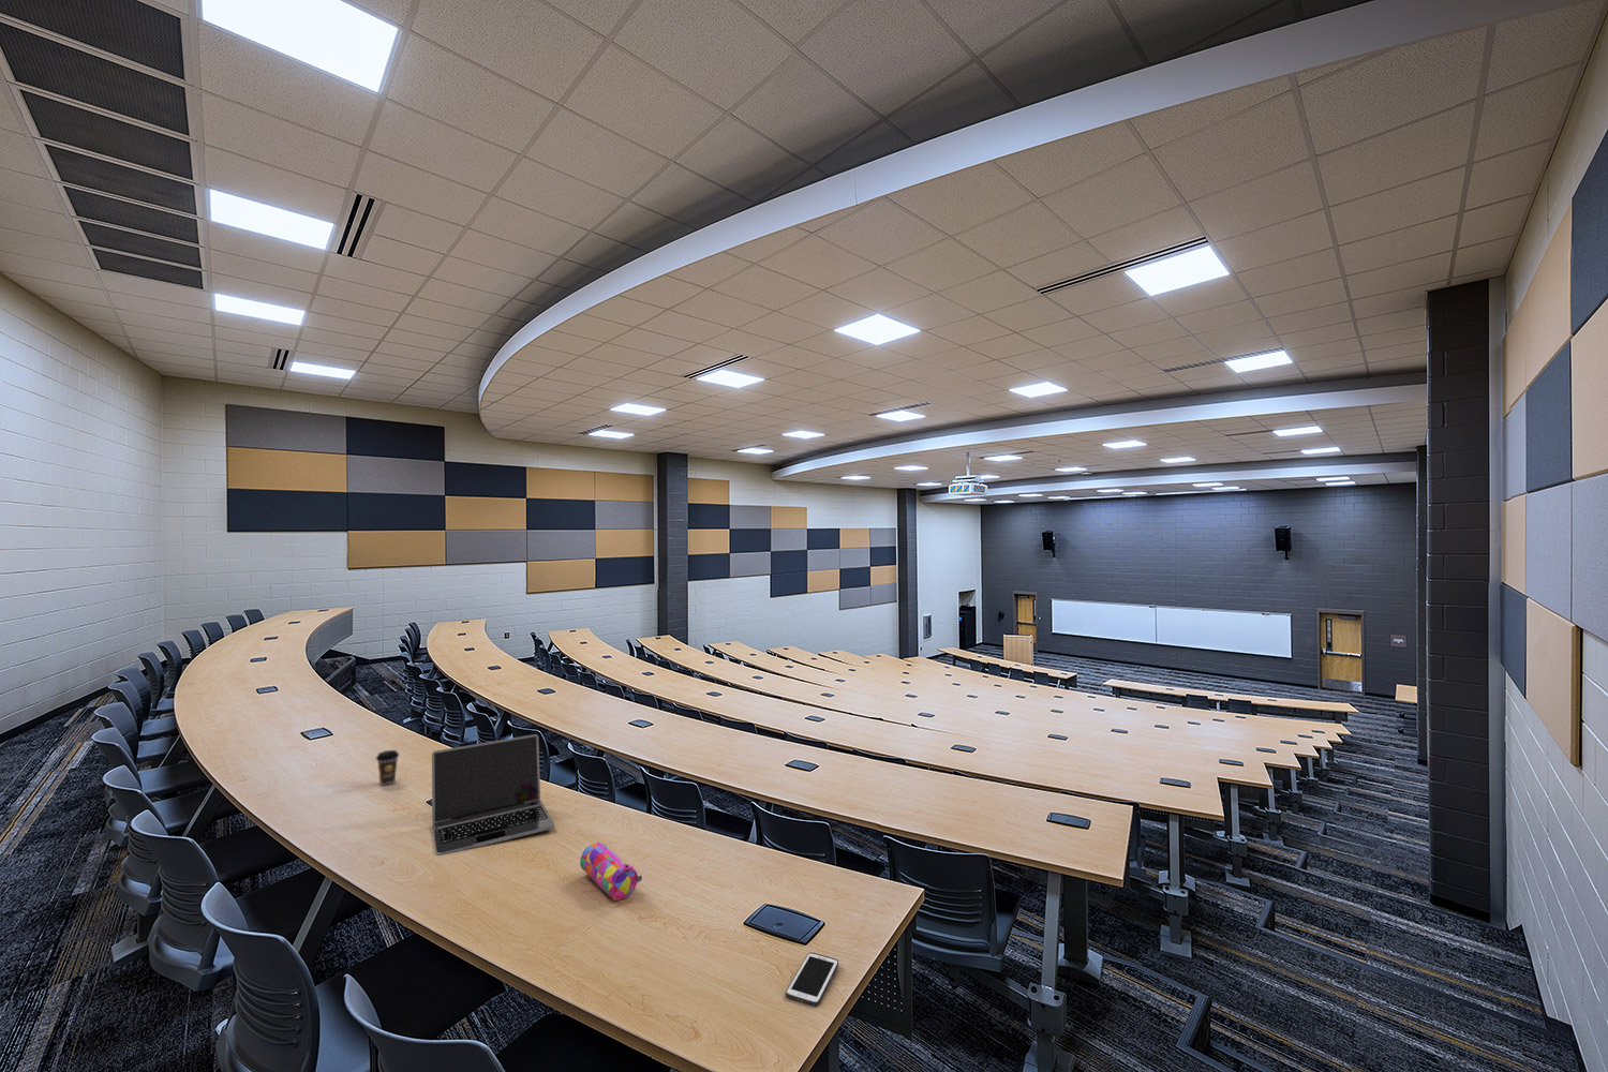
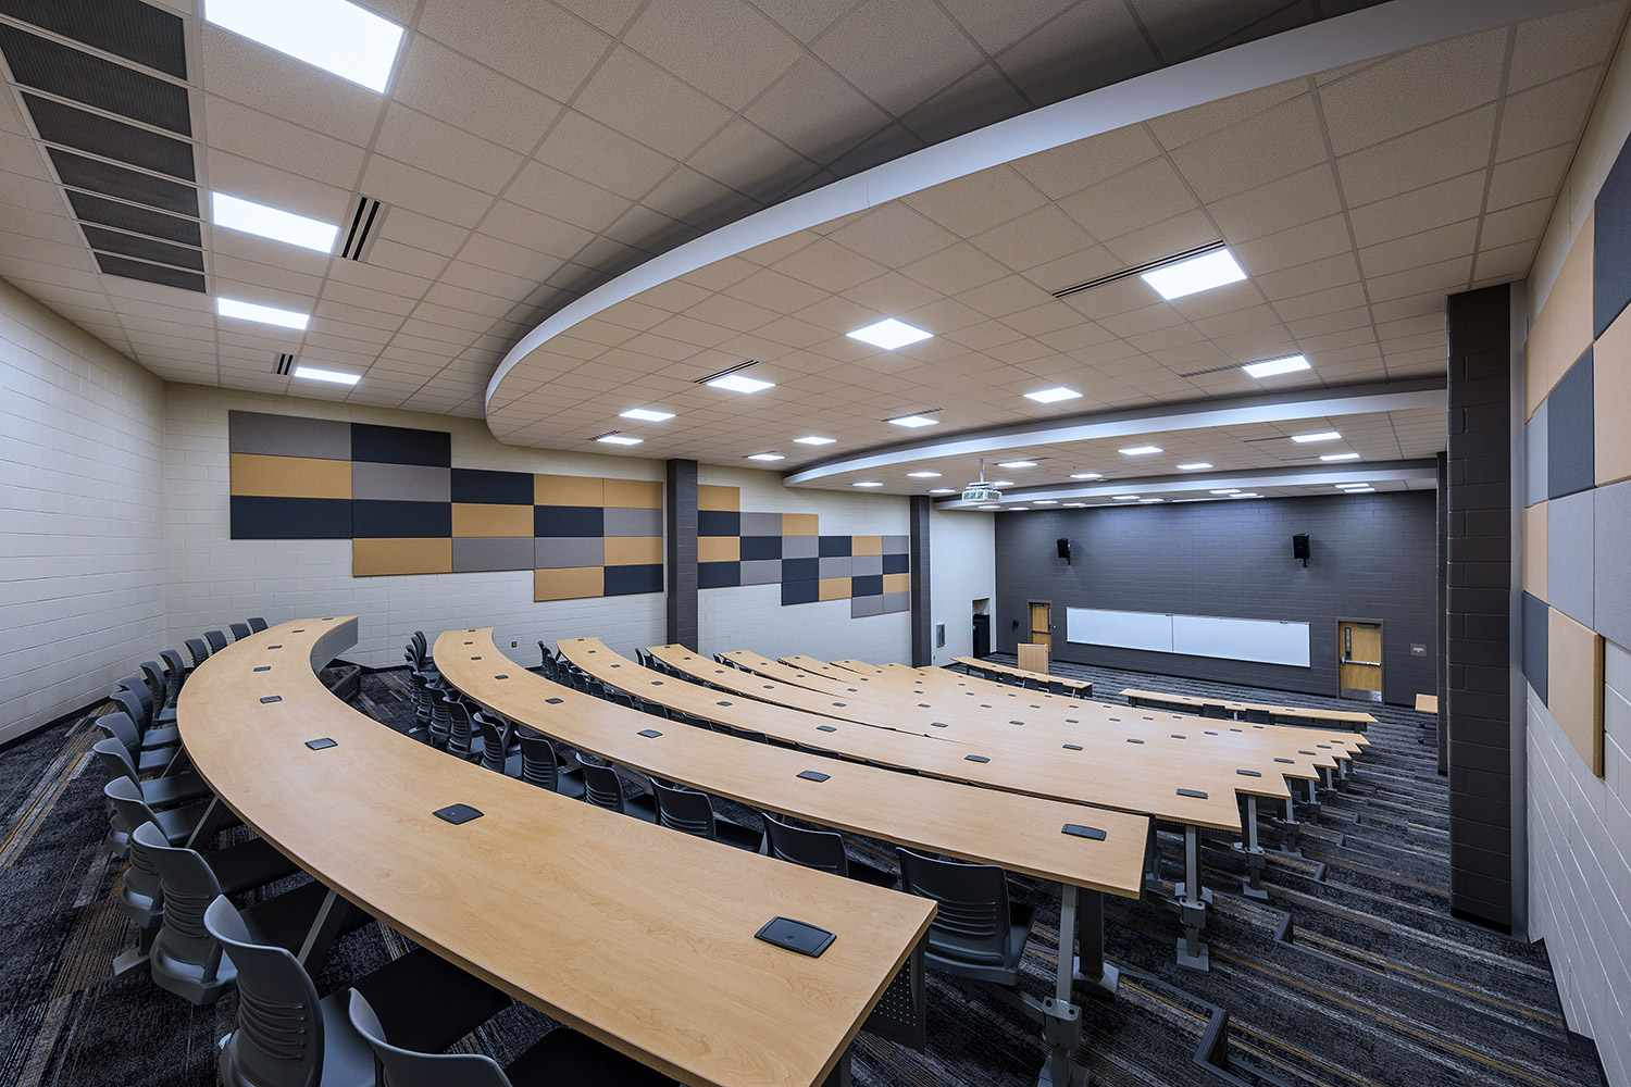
- coffee cup [376,749,400,787]
- cell phone [785,951,840,1007]
- laptop [431,733,555,857]
- pencil case [579,841,644,902]
